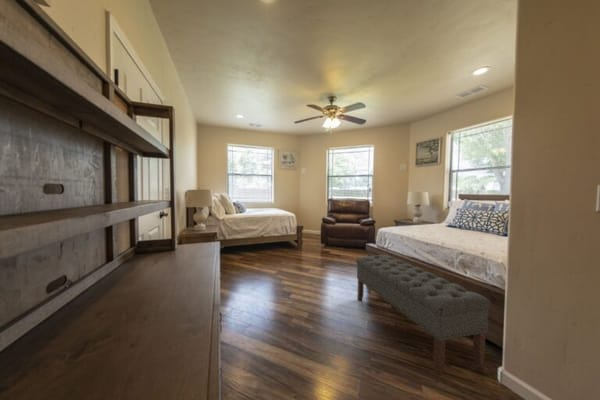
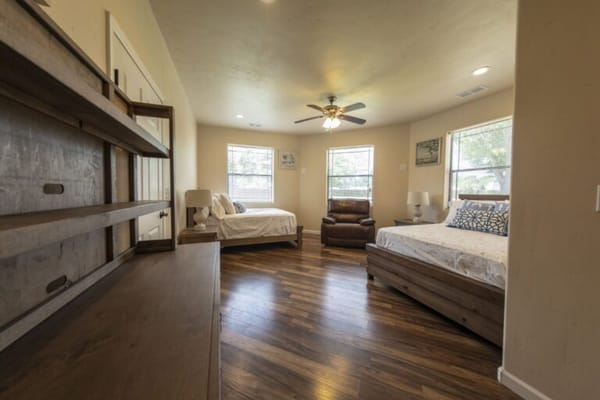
- bench [355,254,492,377]
